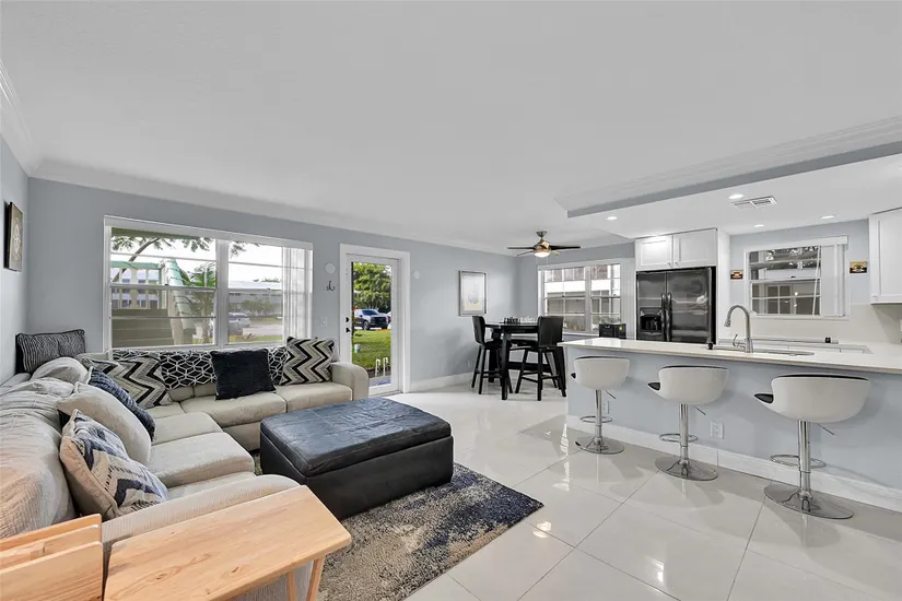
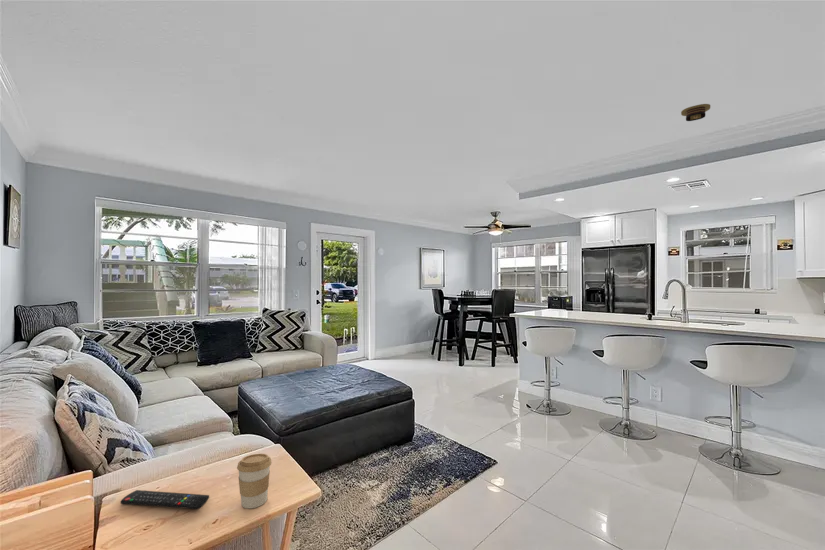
+ remote control [119,489,210,510]
+ recessed light [680,103,711,122]
+ coffee cup [236,453,272,509]
